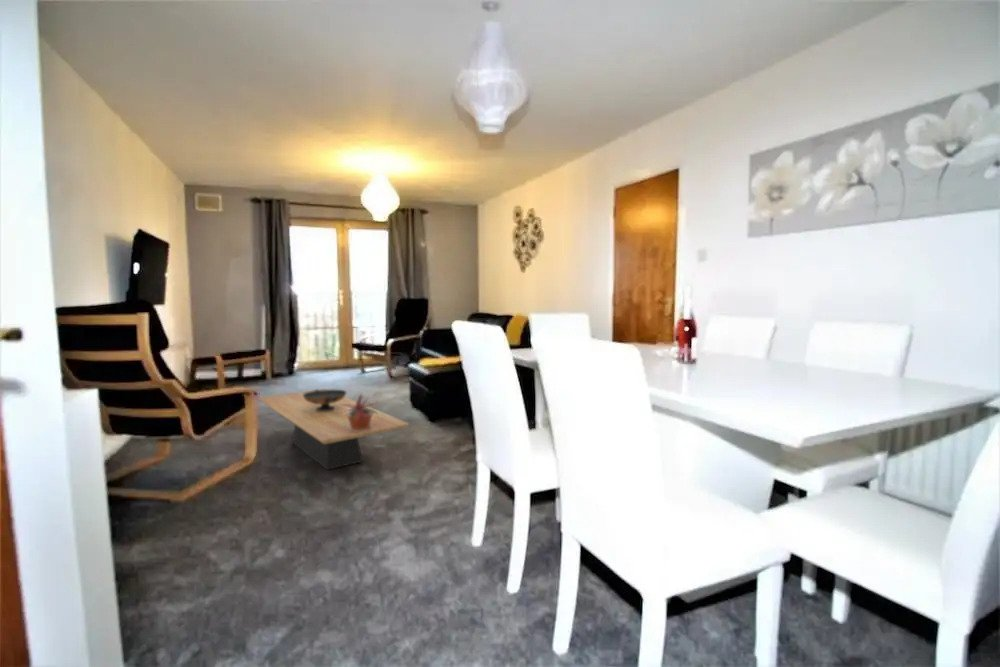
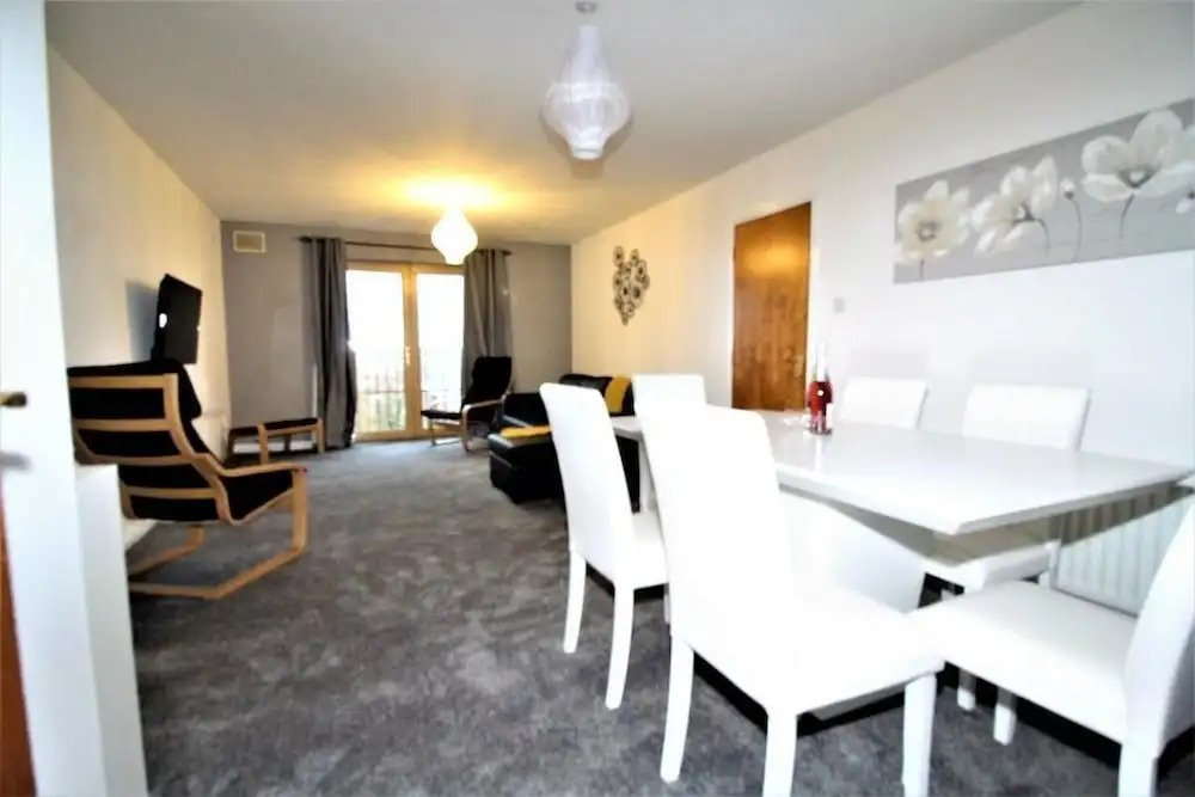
- potted plant [339,392,382,430]
- coffee table [256,388,410,471]
- decorative bowl [303,388,348,411]
